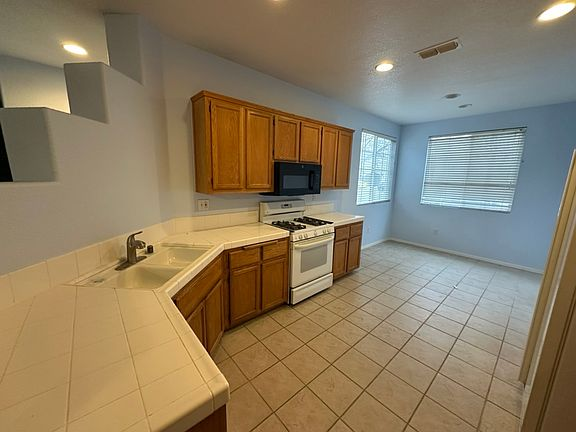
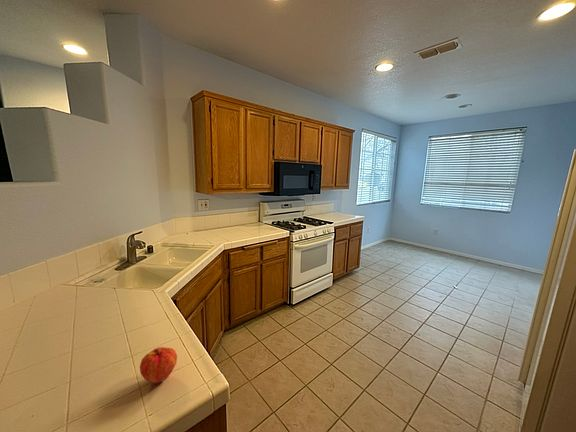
+ fruit [139,346,178,384]
